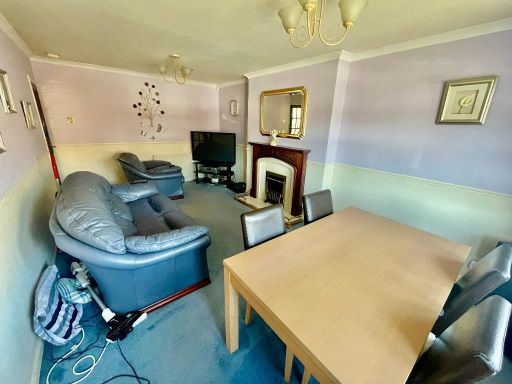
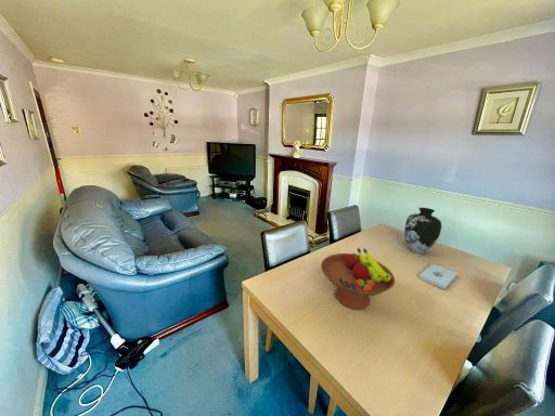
+ vase [403,207,442,255]
+ fruit bowl [320,247,396,310]
+ notepad [417,263,459,290]
